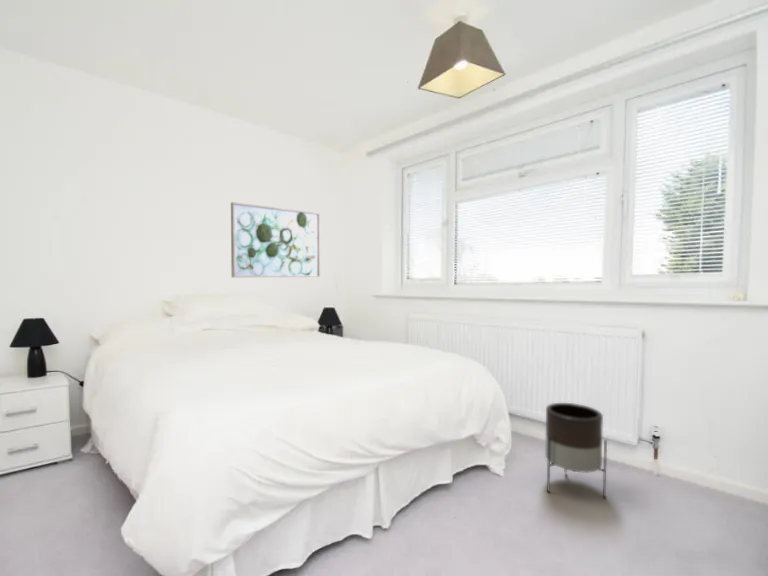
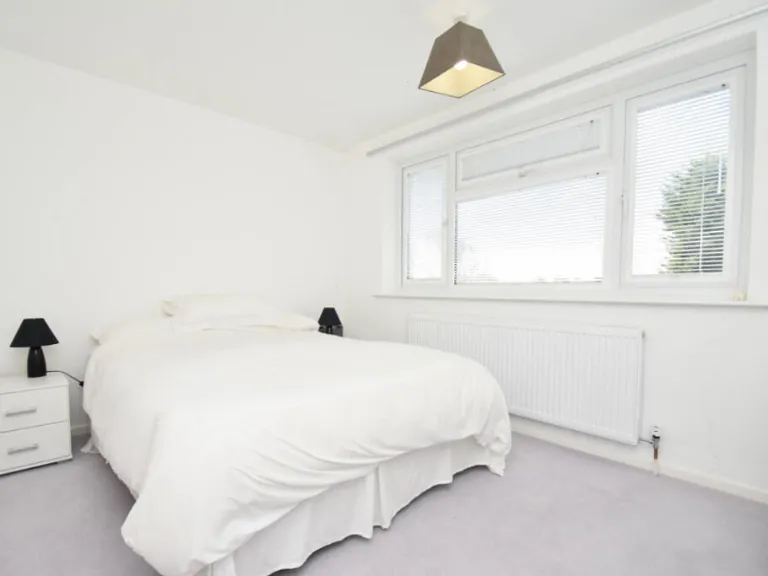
- planter [544,402,608,500]
- wall art [230,201,321,278]
